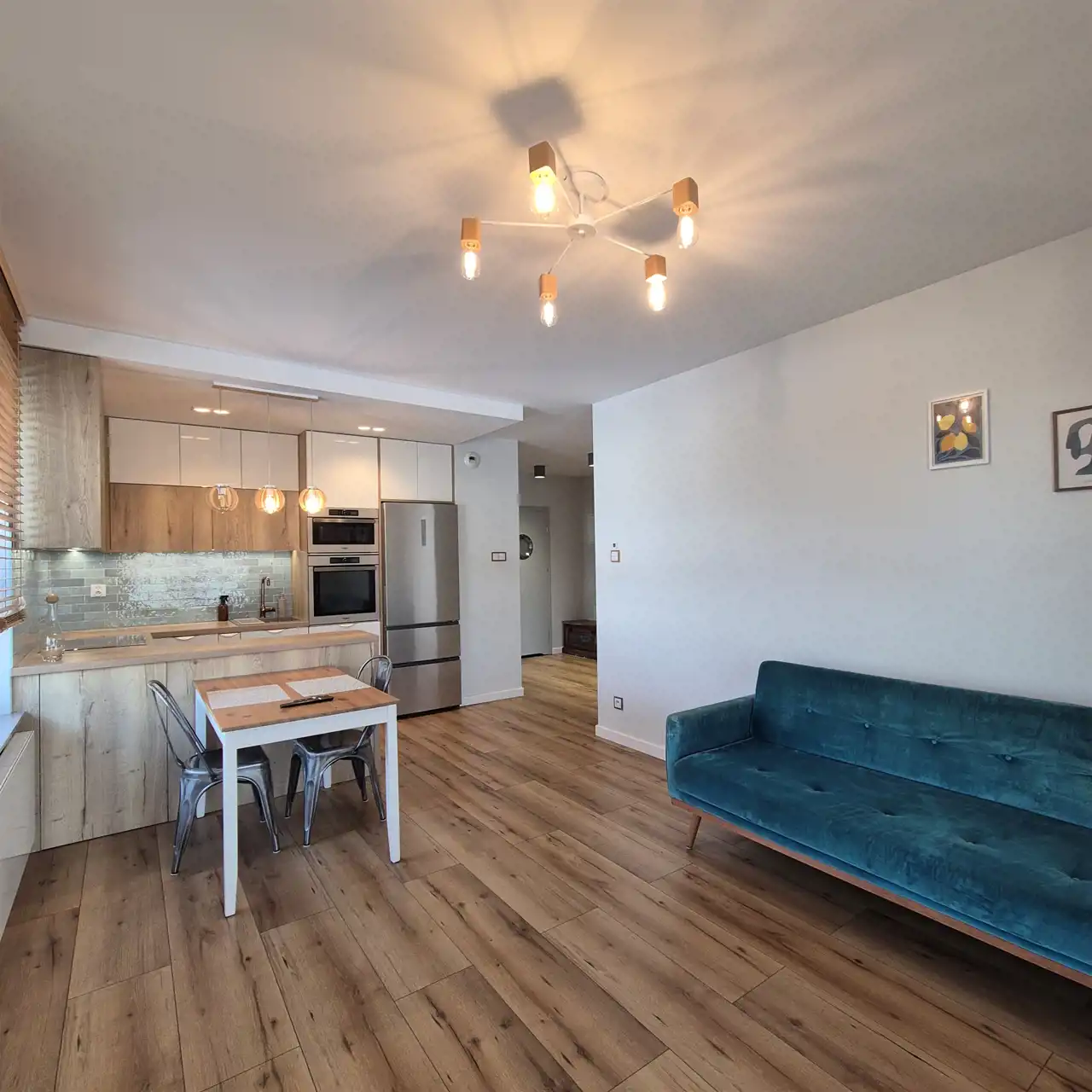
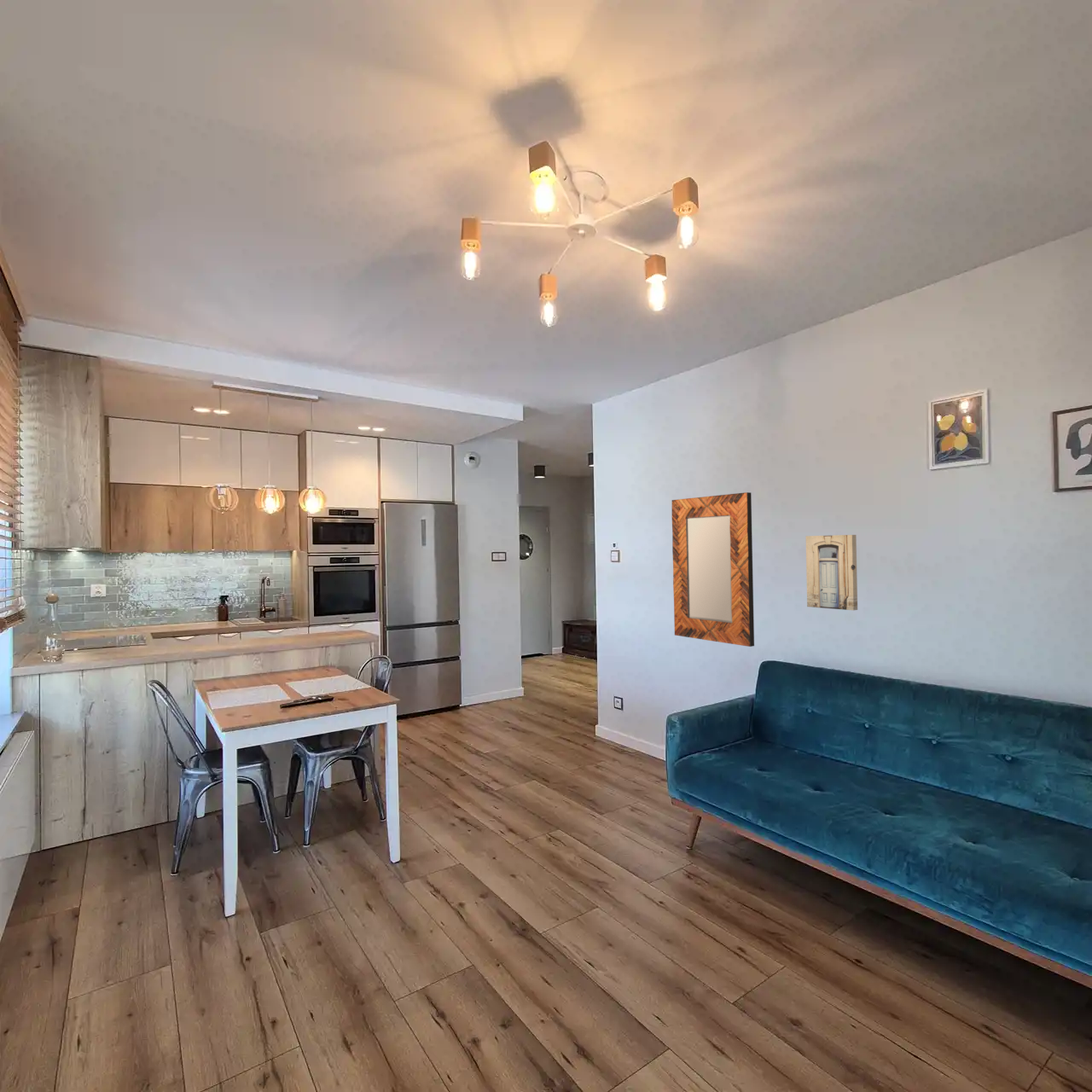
+ home mirror [671,491,755,648]
+ wall art [805,534,858,611]
